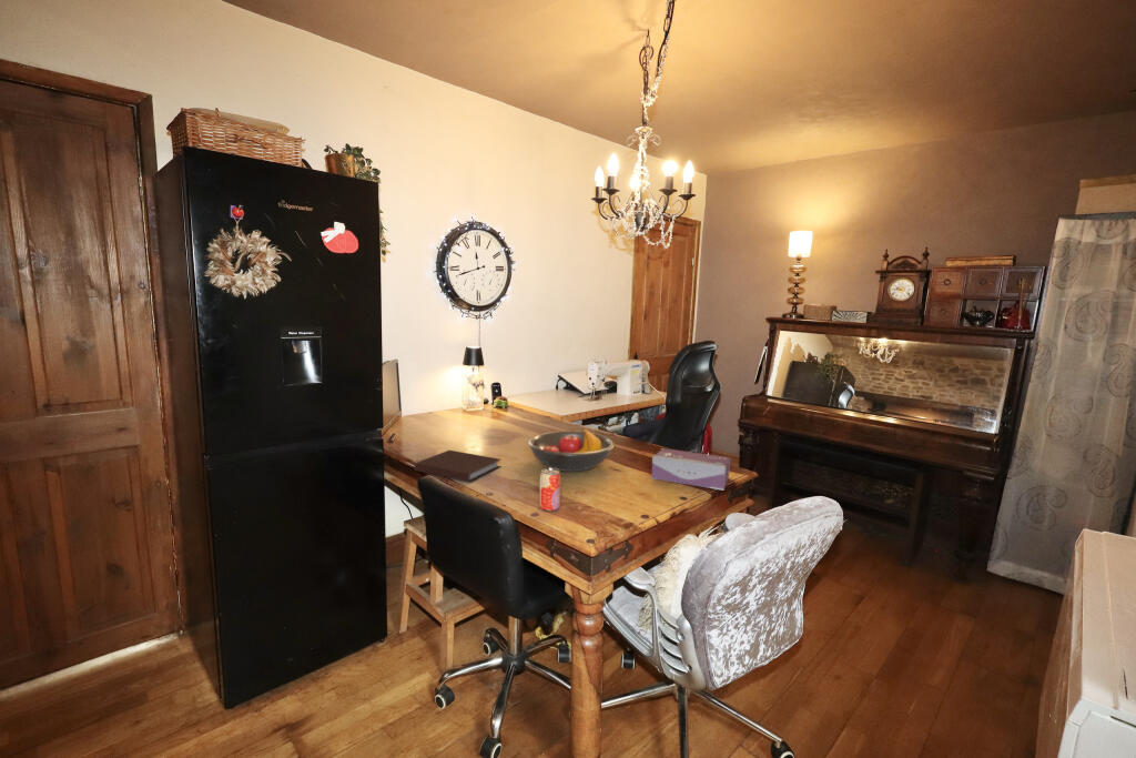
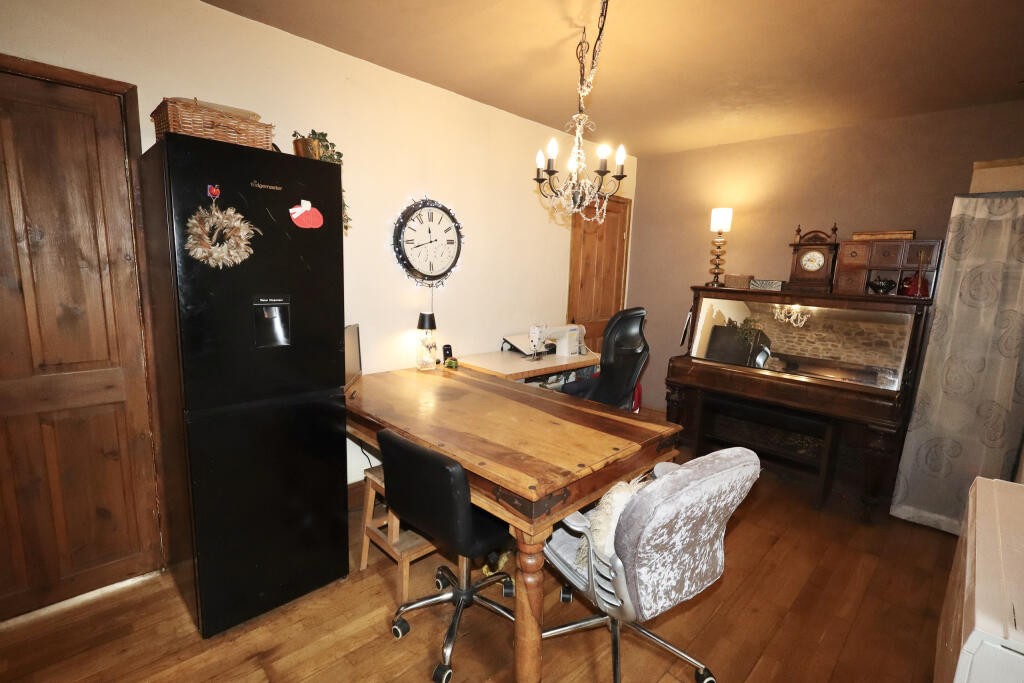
- tissue box [650,447,731,491]
- beverage can [538,467,561,512]
- notebook [414,449,503,483]
- fruit bowl [527,427,616,473]
